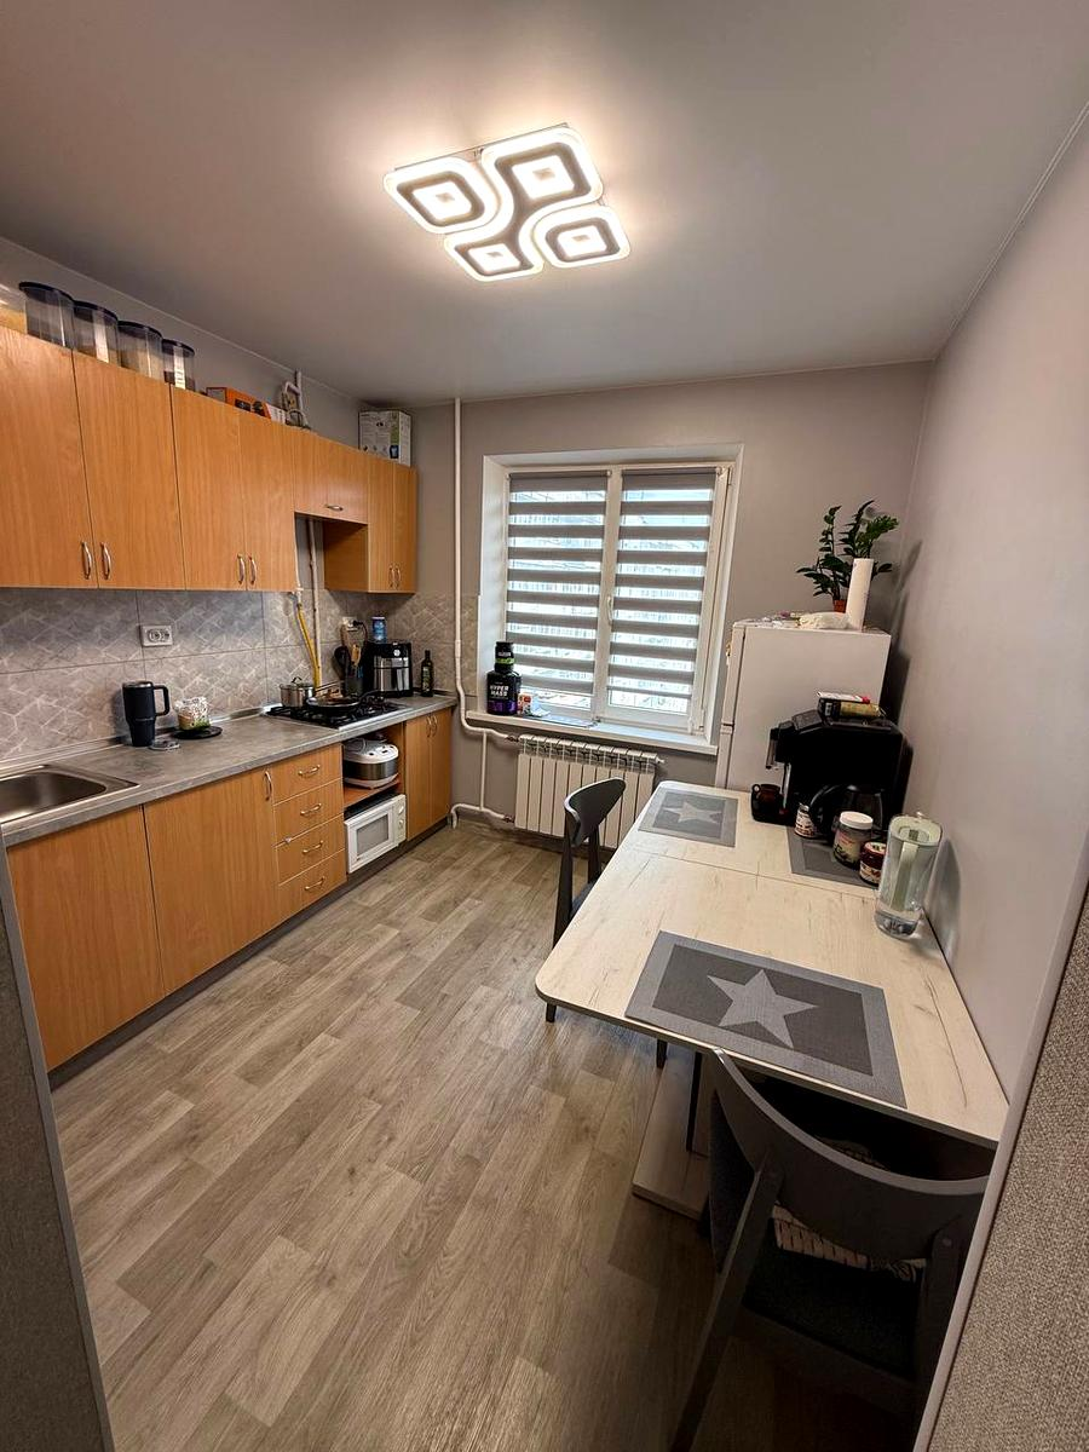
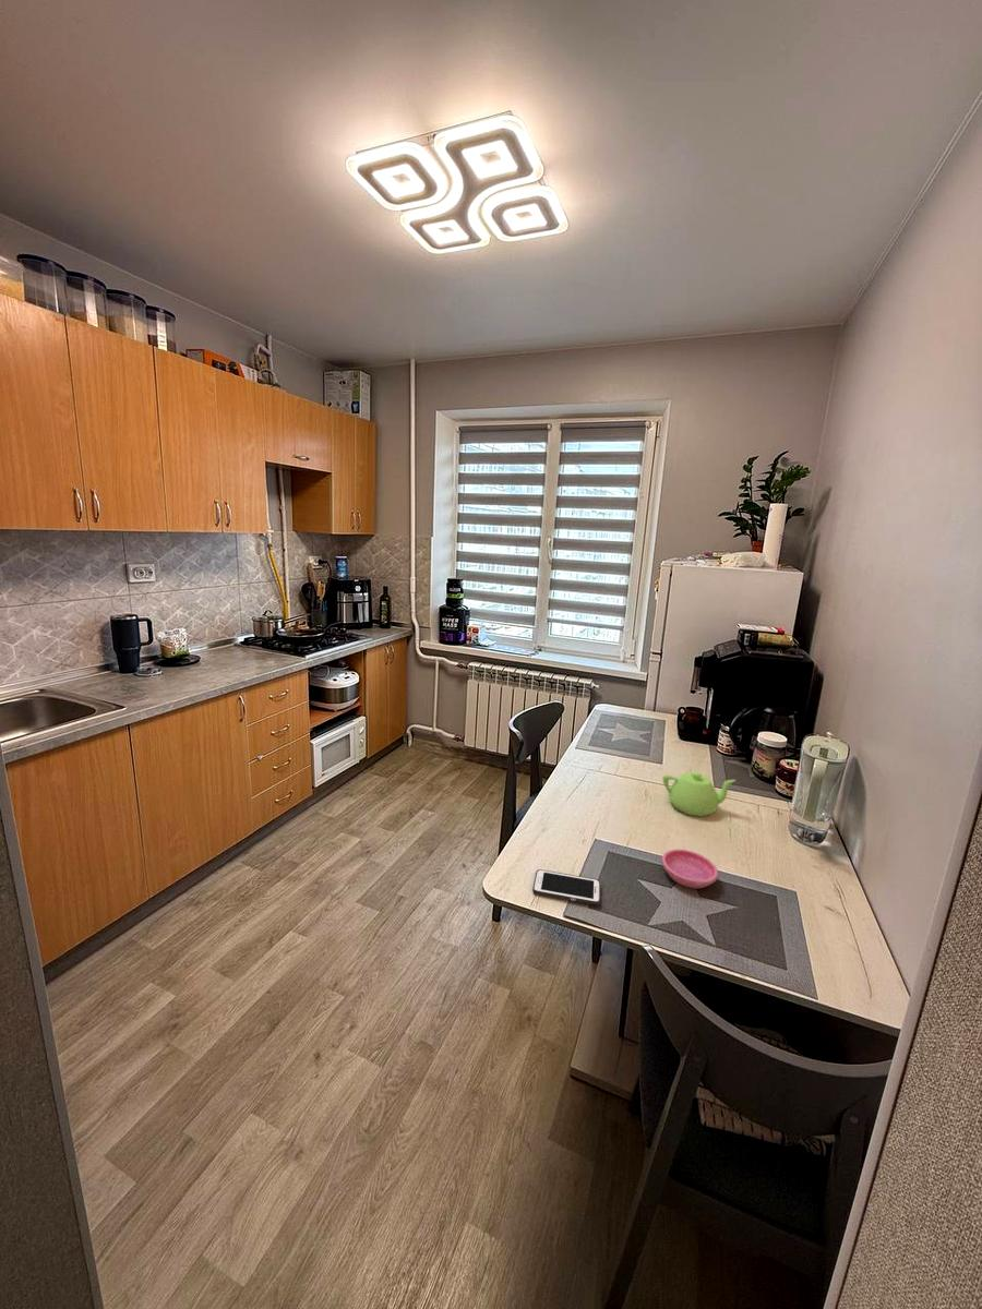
+ saucer [661,849,719,889]
+ cell phone [531,868,601,905]
+ teapot [661,770,736,817]
